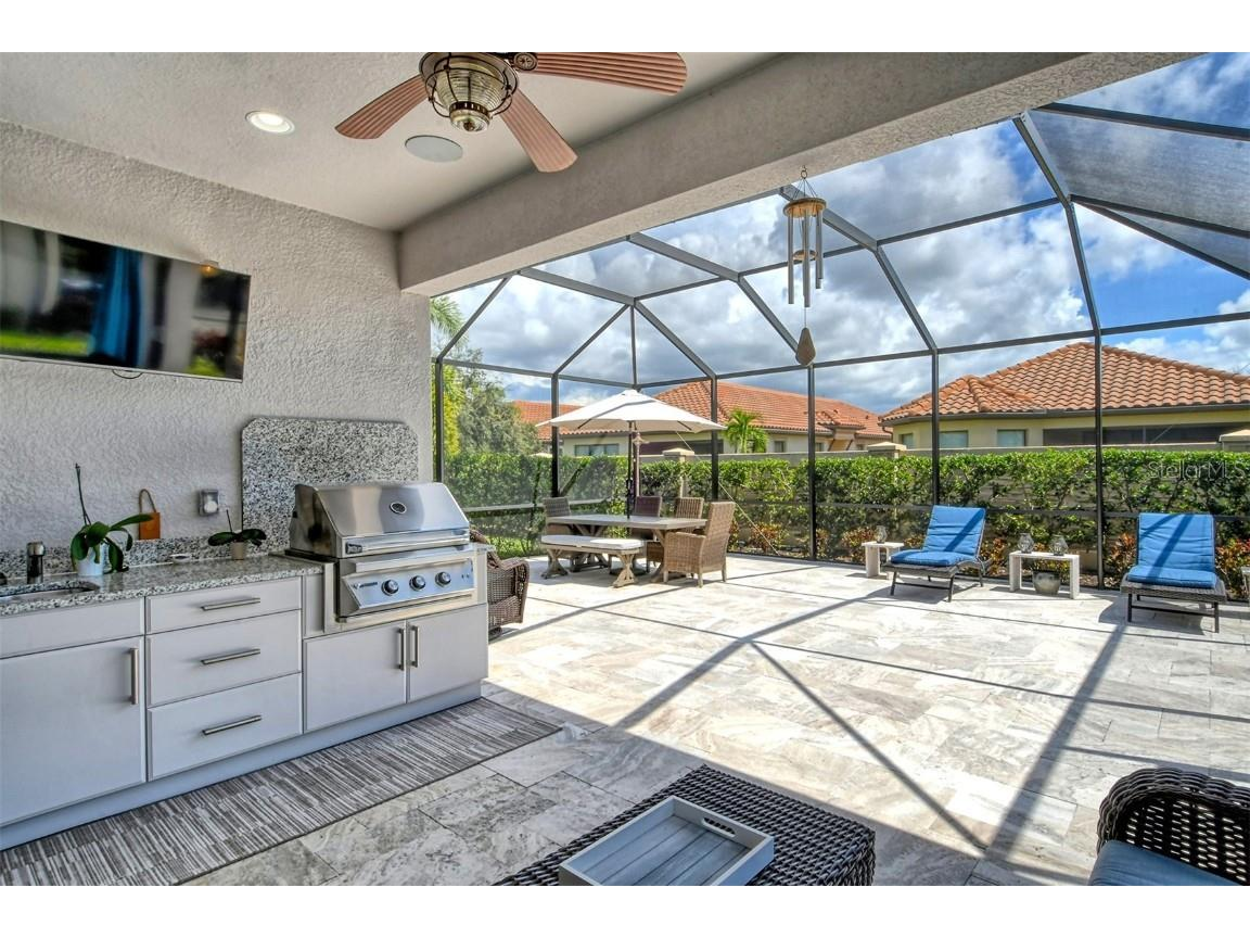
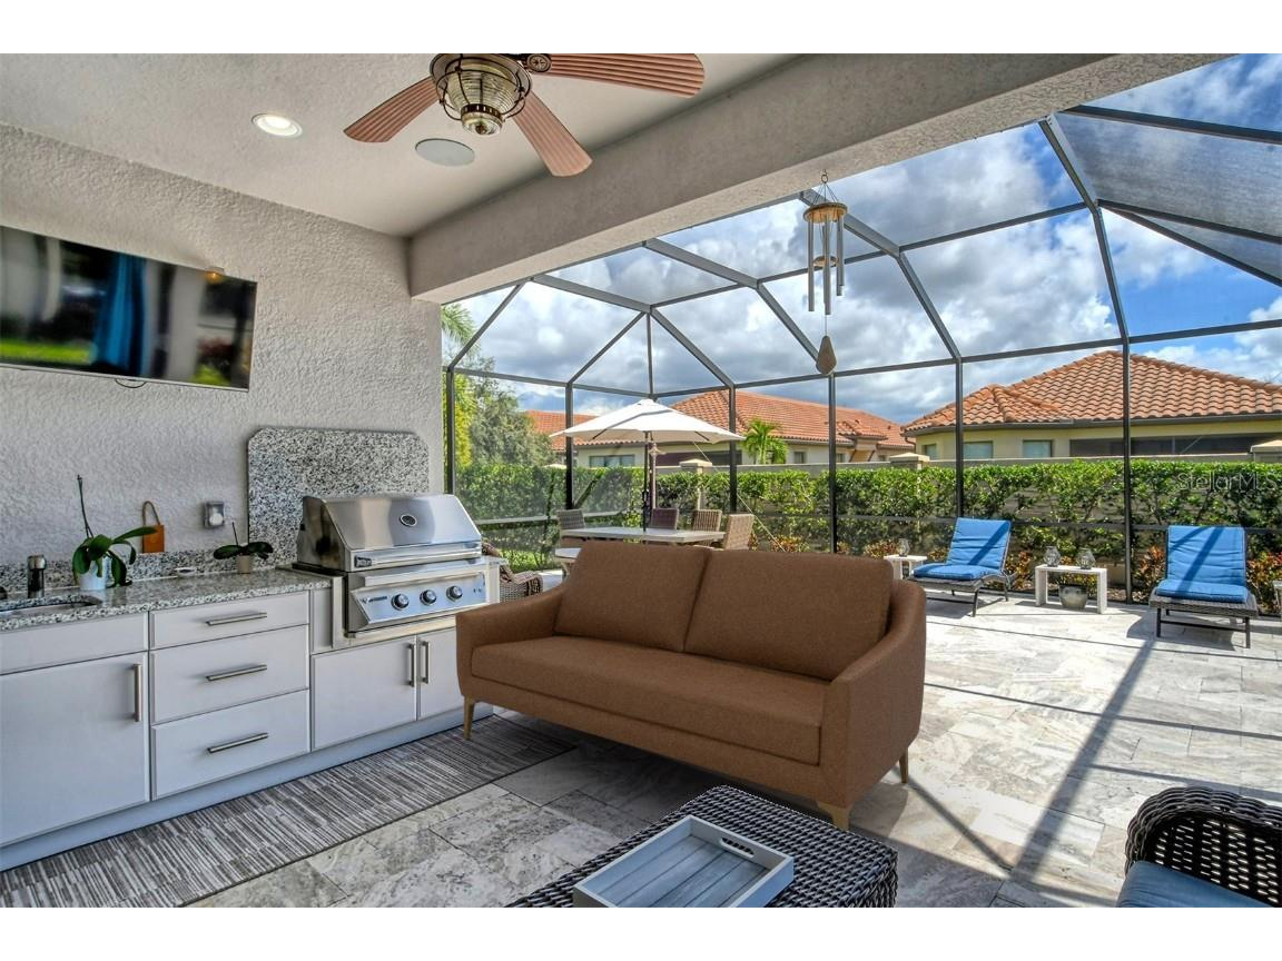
+ sofa [454,538,928,832]
